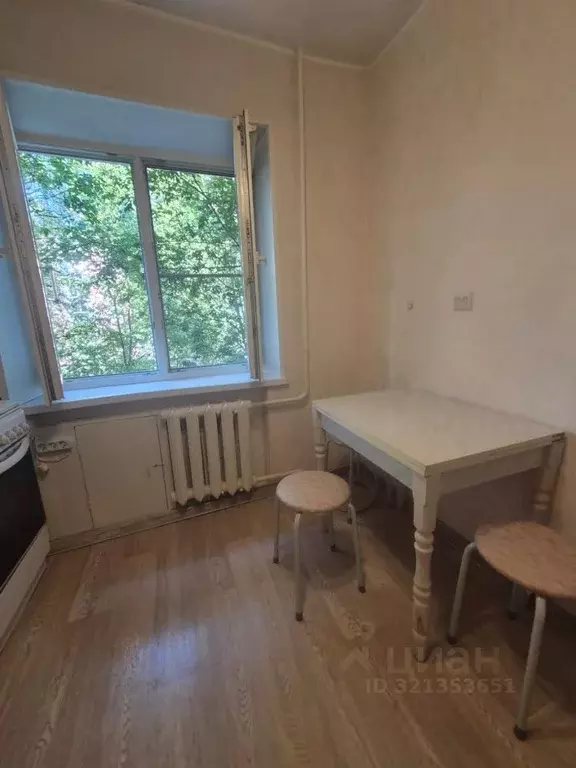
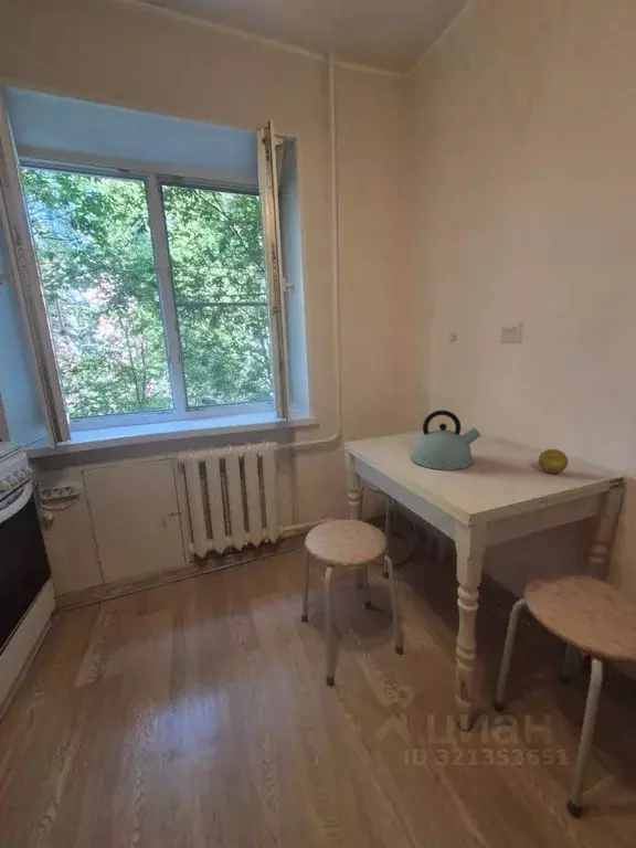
+ fruit [538,448,569,475]
+ kettle [411,410,481,471]
